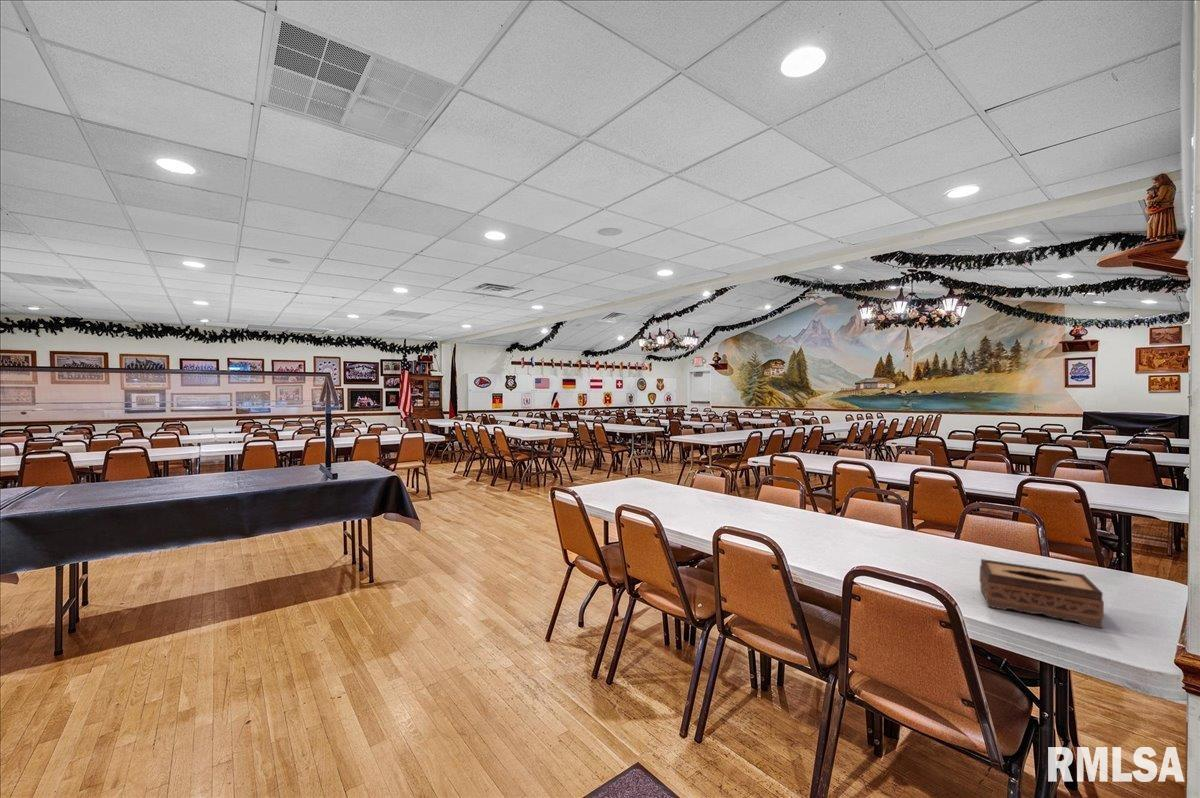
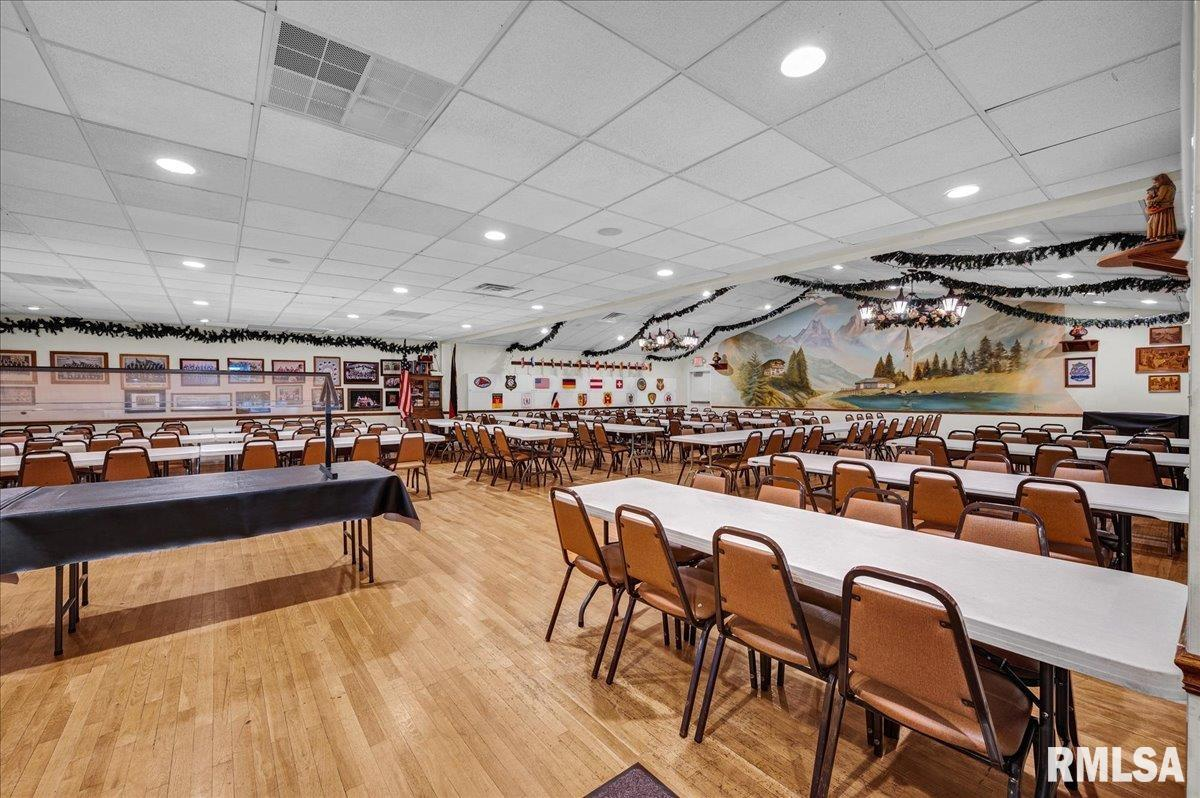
- tissue box [978,558,1105,629]
